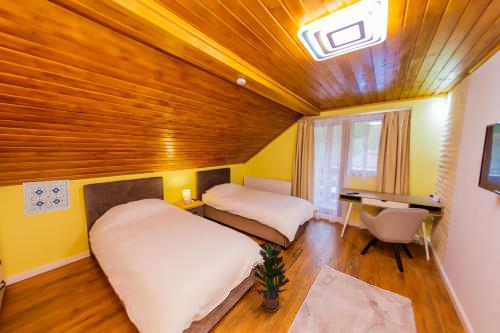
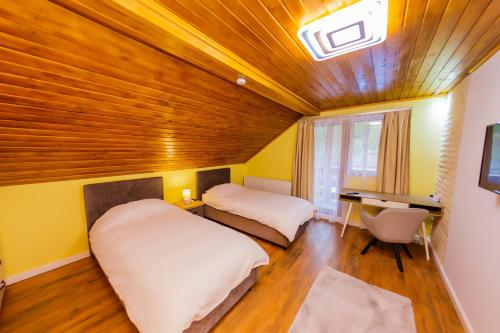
- potted plant [253,241,291,313]
- wall art [22,179,71,217]
